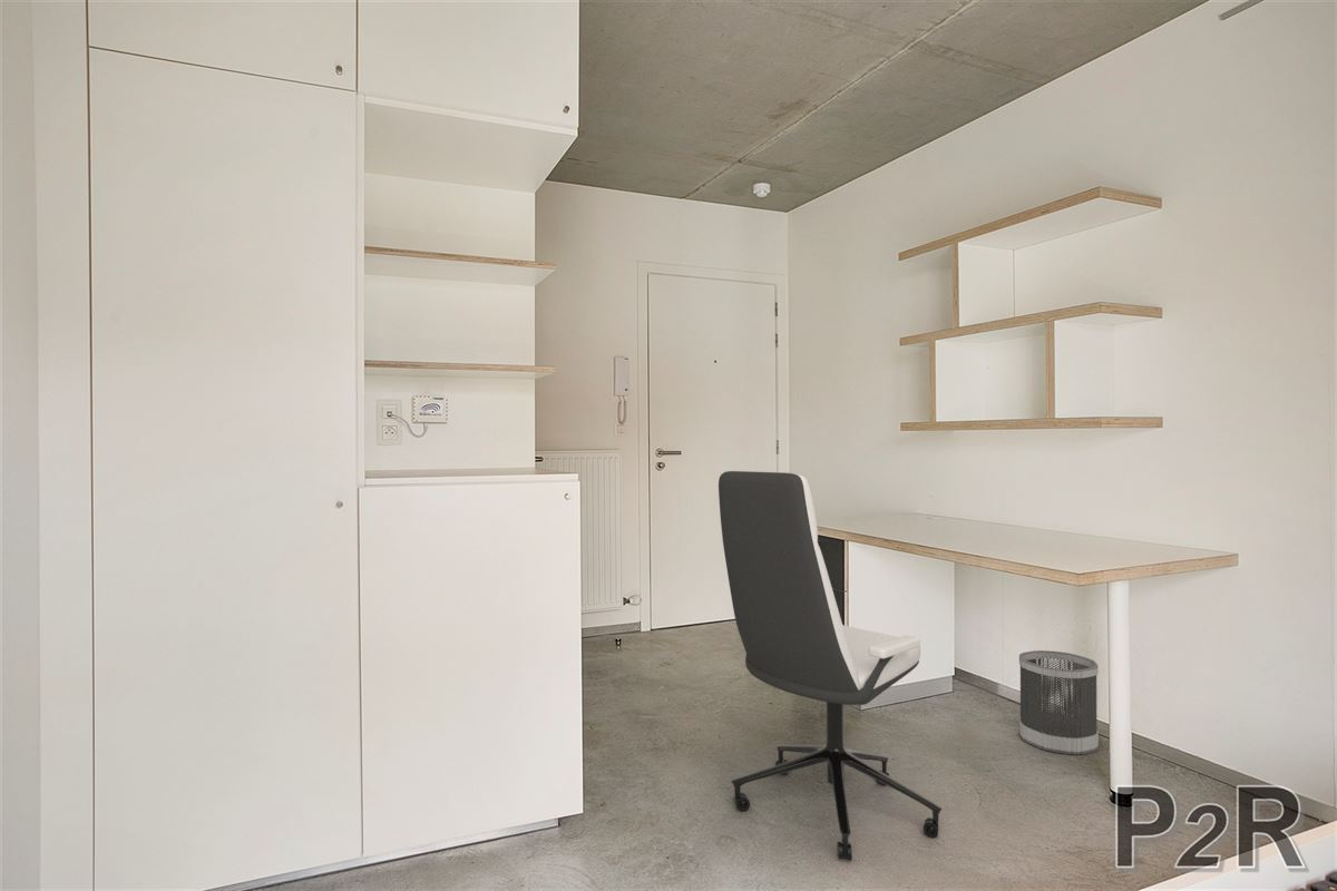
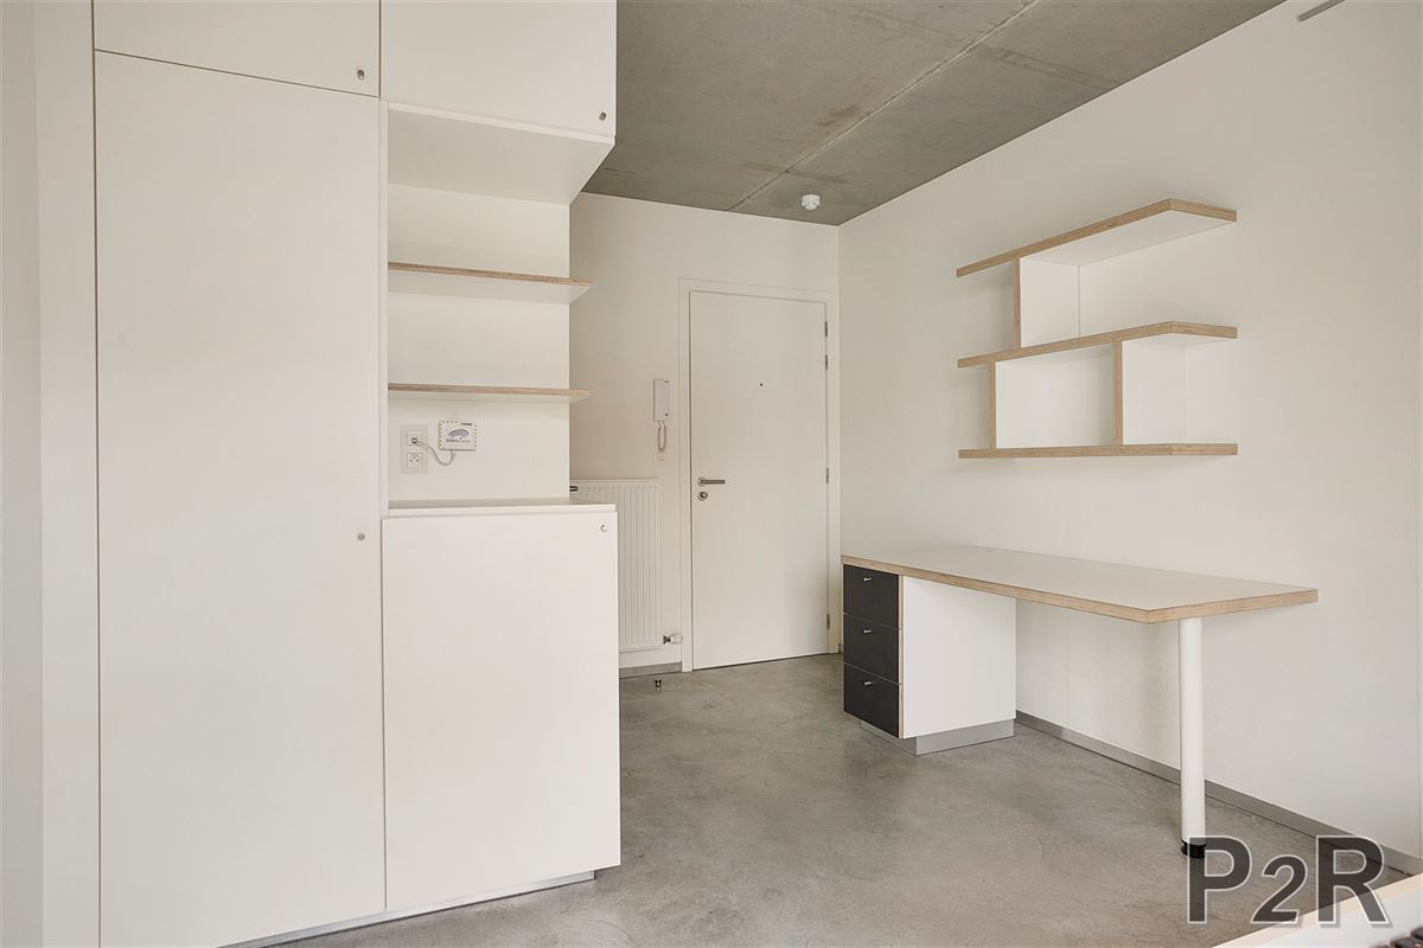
- wastebasket [1018,649,1100,755]
- office chair [718,470,943,862]
